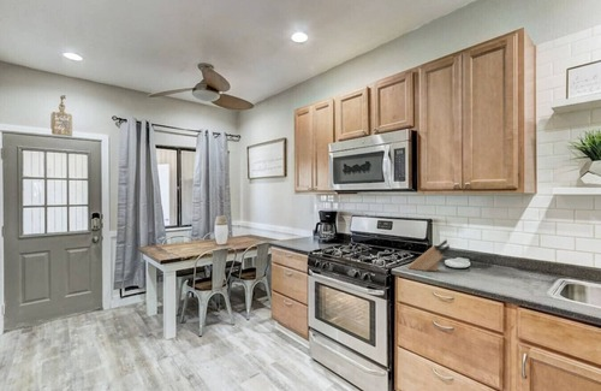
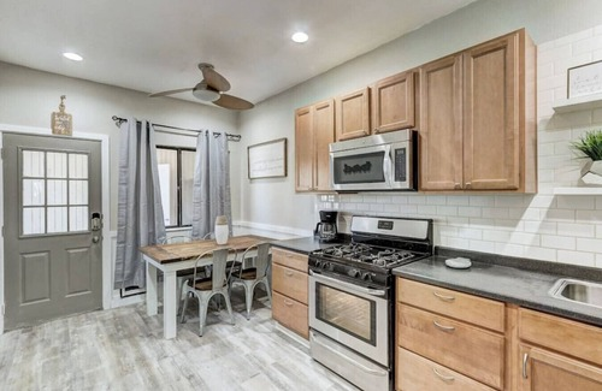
- knife block [406,238,451,272]
